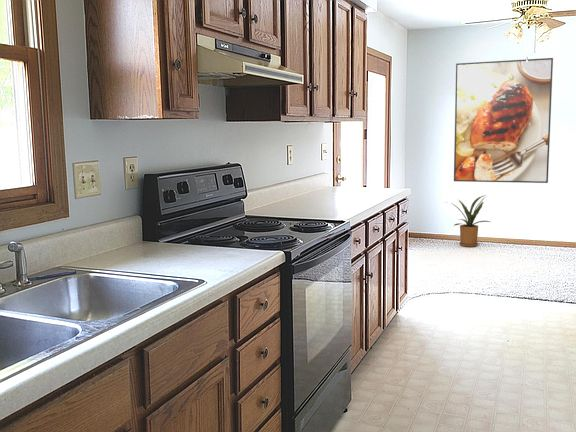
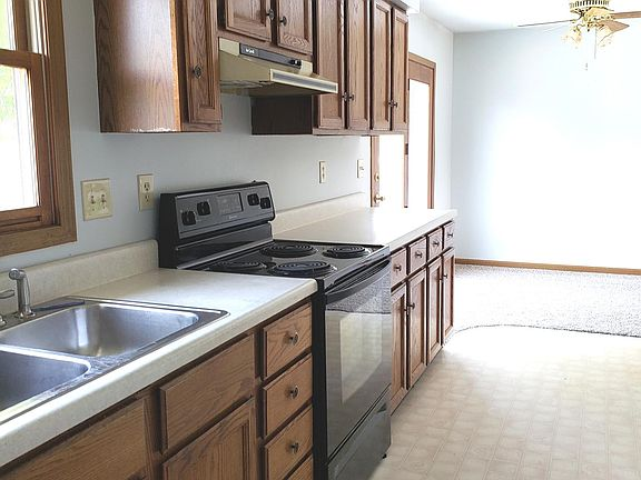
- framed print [453,57,554,184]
- house plant [444,194,491,248]
